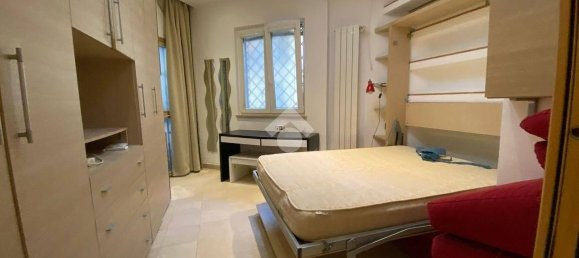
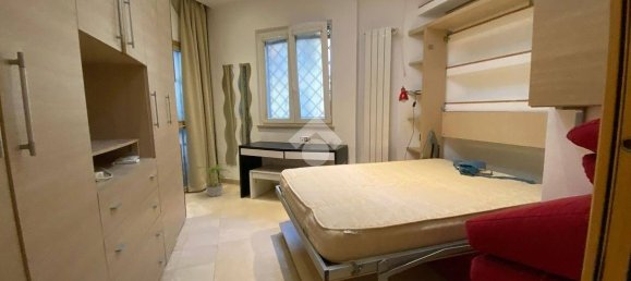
+ potted plant [196,162,231,197]
